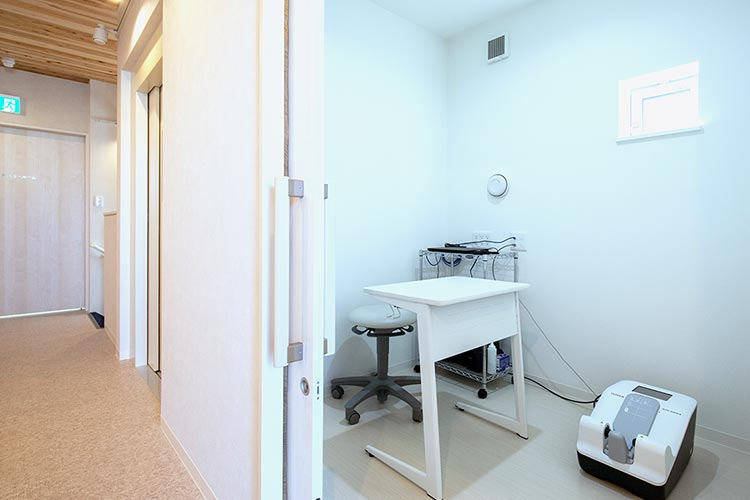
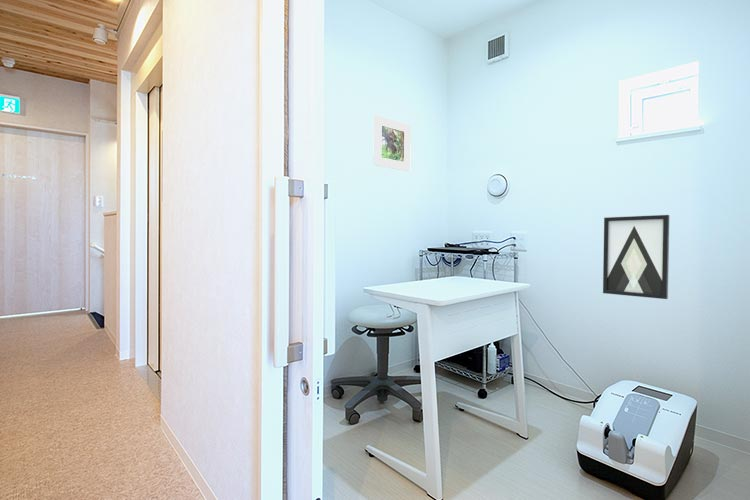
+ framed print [372,114,412,172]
+ wall art [602,214,670,300]
